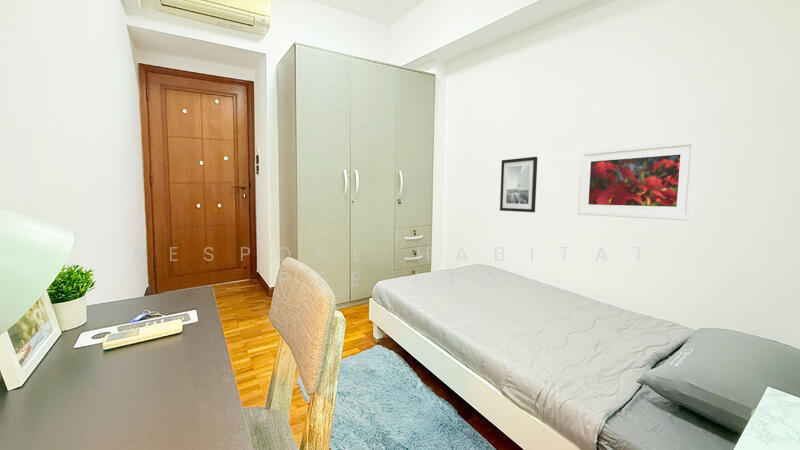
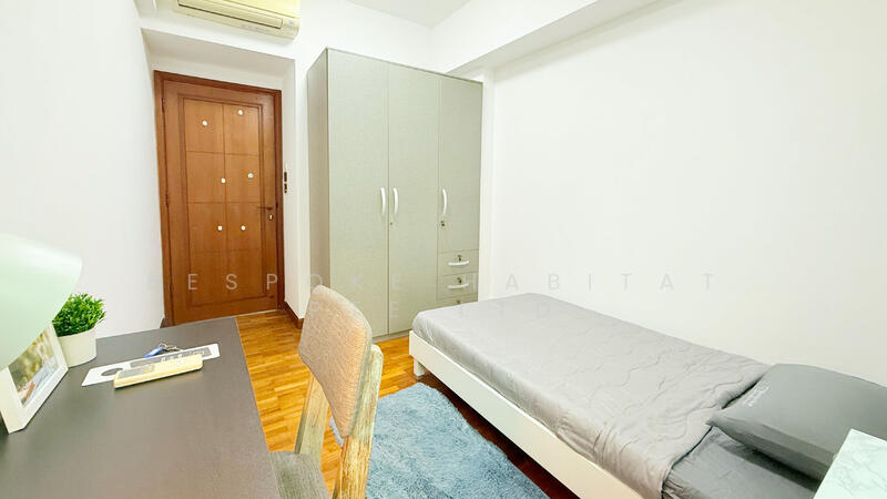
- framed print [576,138,700,221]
- wall art [499,156,538,213]
